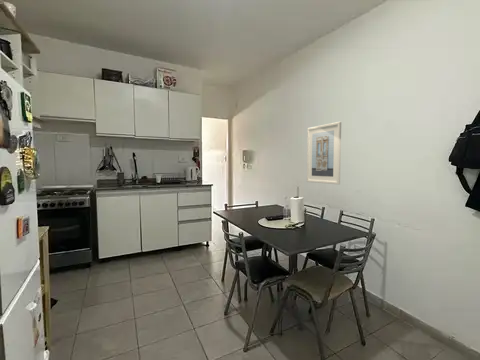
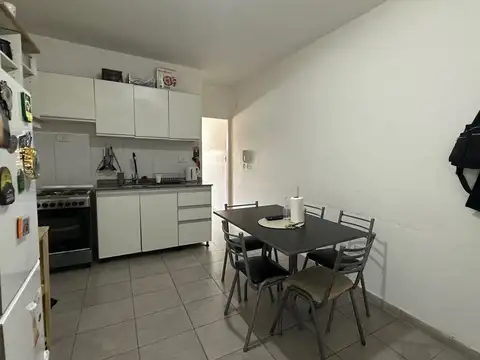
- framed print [306,121,342,185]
